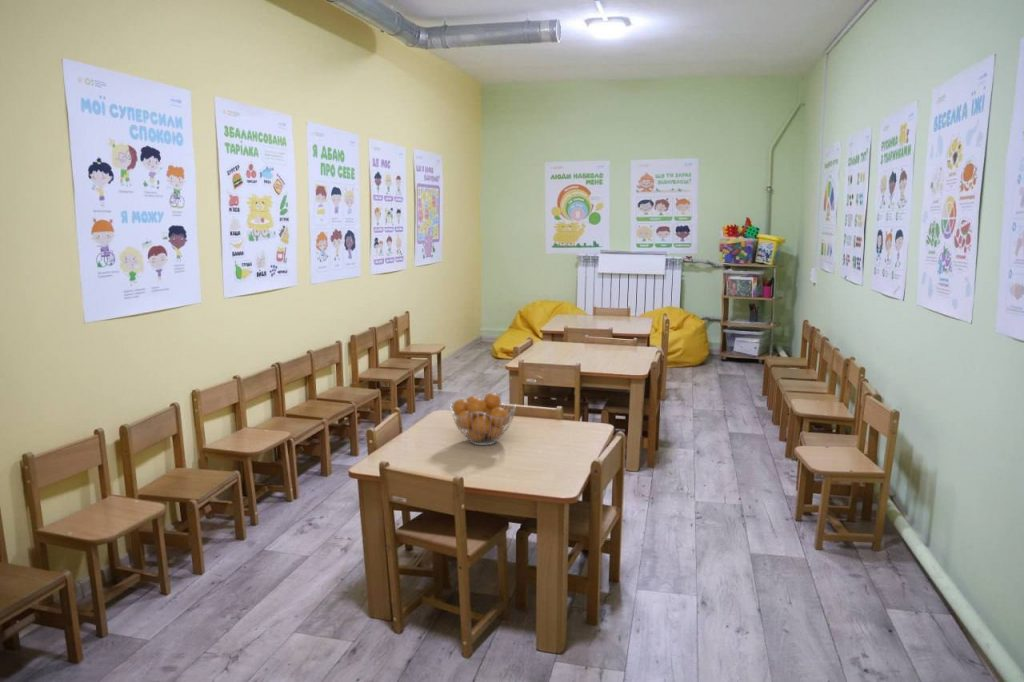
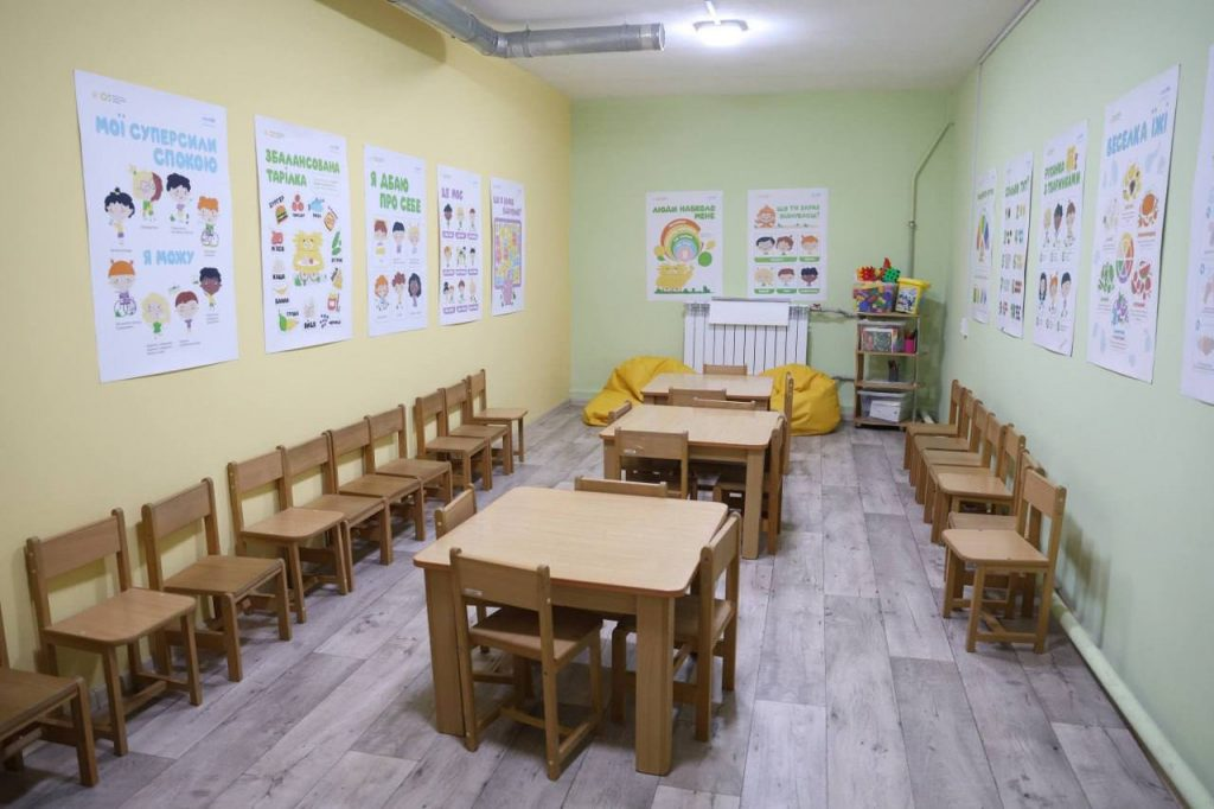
- fruit basket [449,392,517,446]
